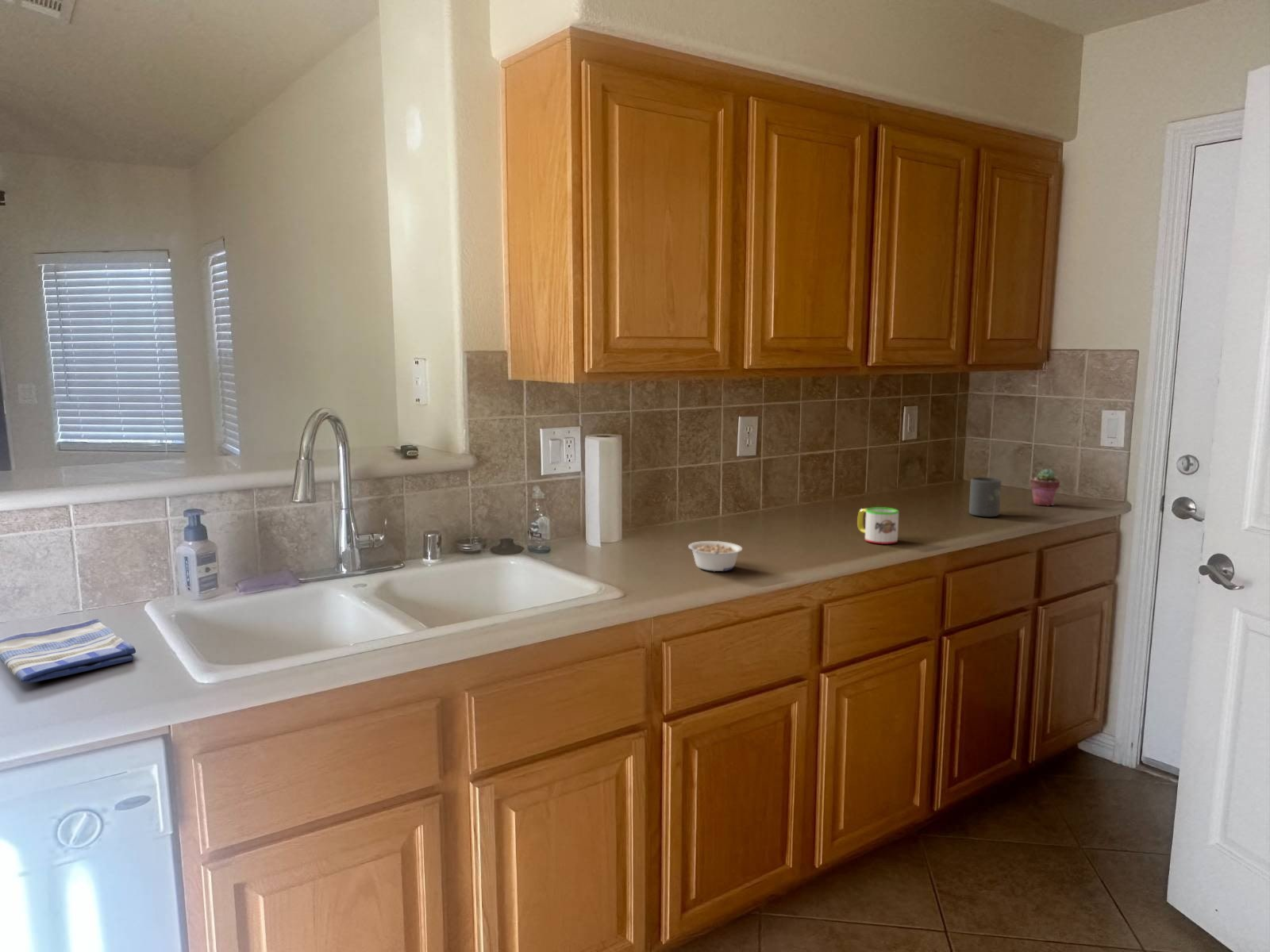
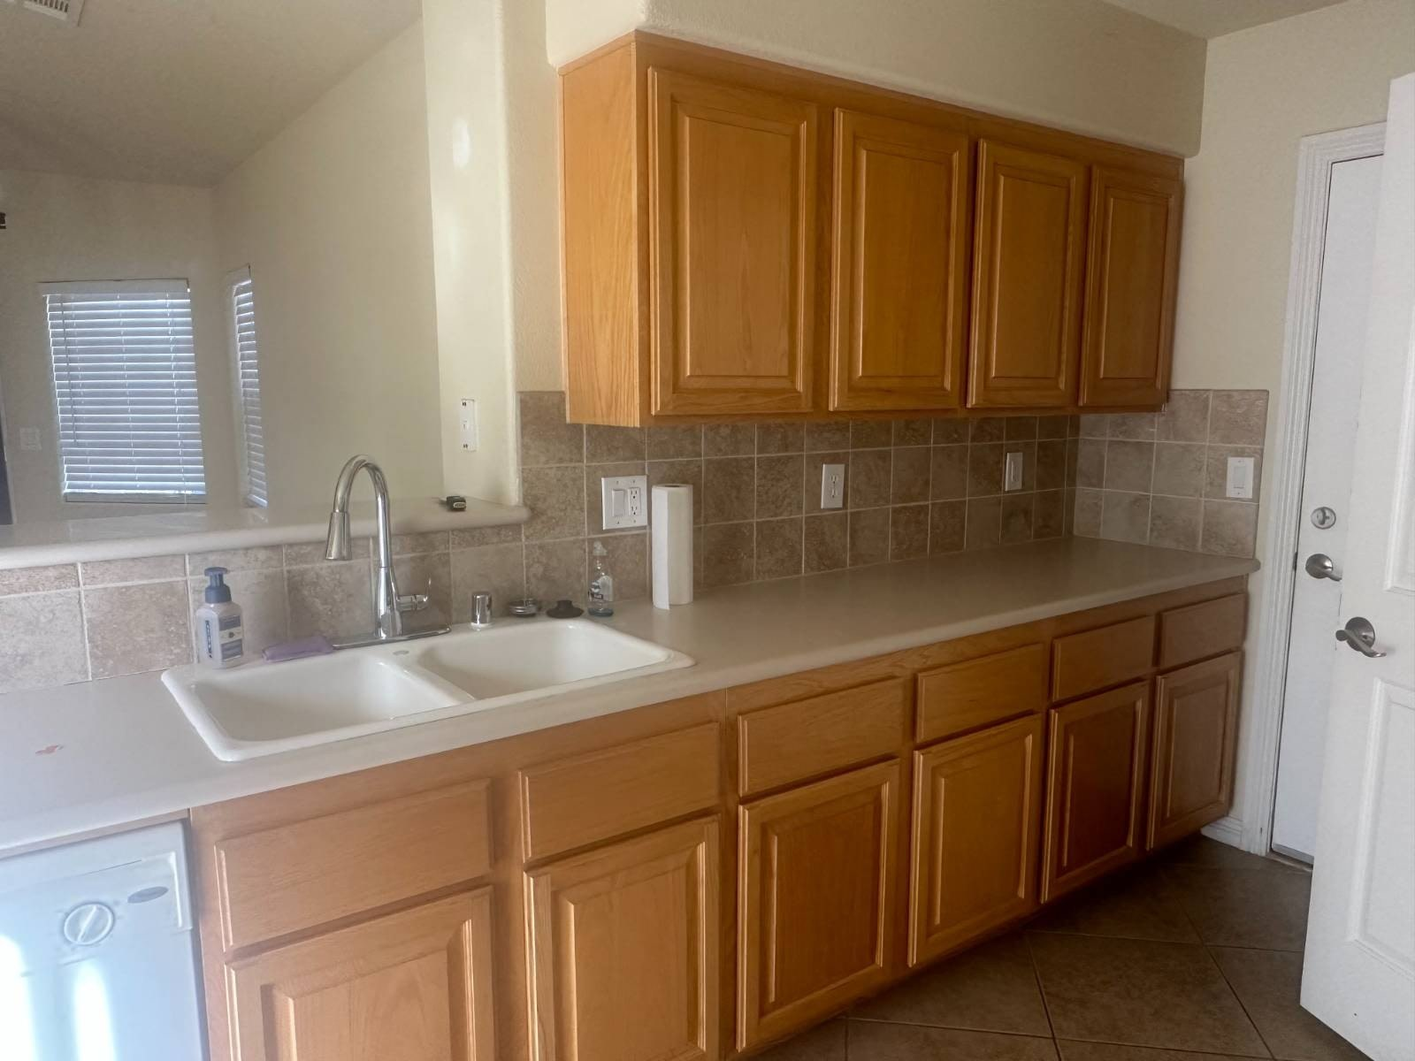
- dish towel [0,618,137,684]
- mug [968,477,1003,517]
- mug [856,506,899,545]
- legume [687,540,743,572]
- potted succulent [1029,468,1061,506]
